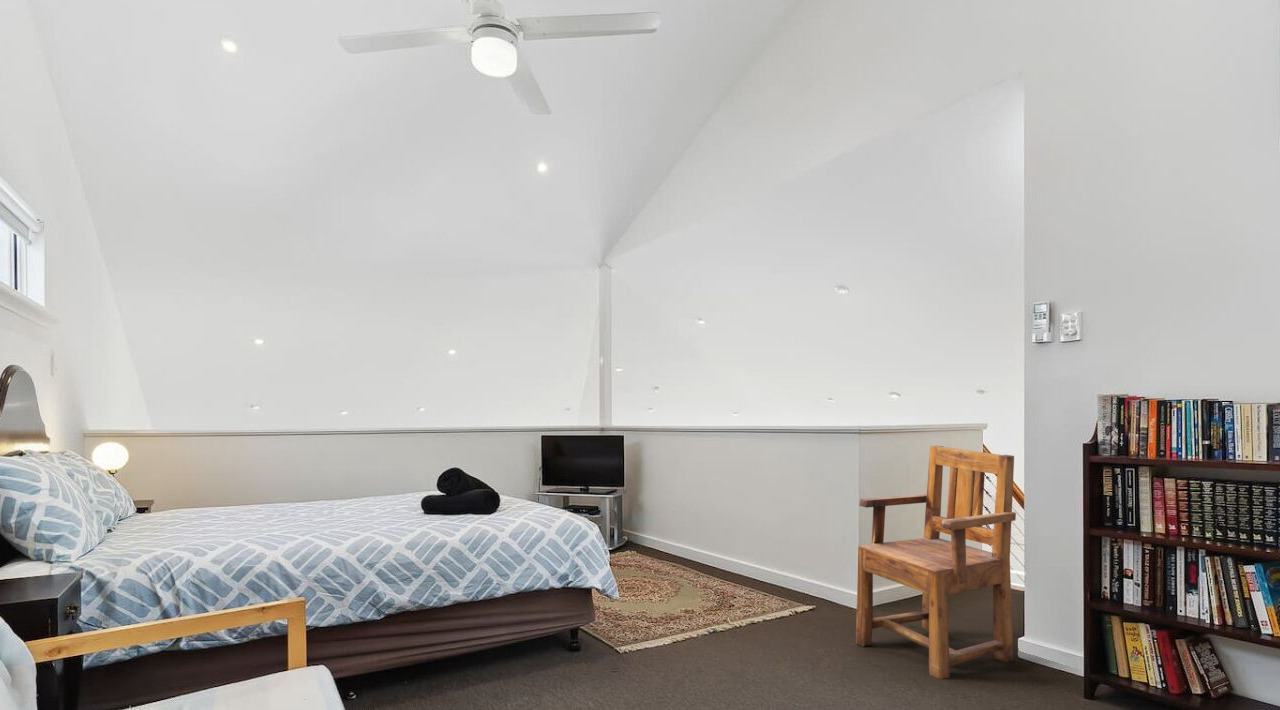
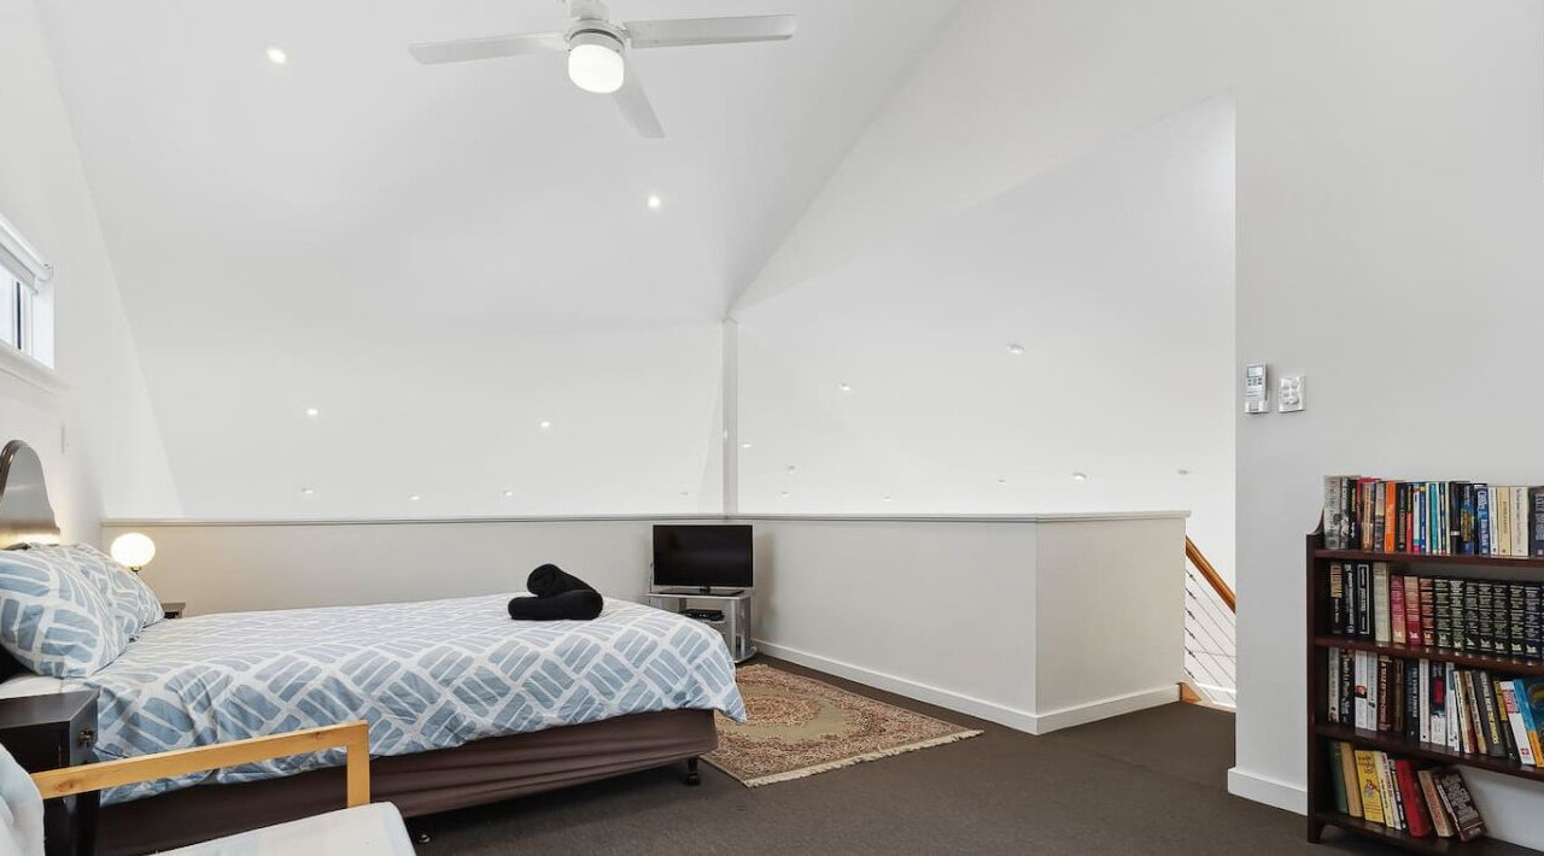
- armchair [855,445,1017,680]
